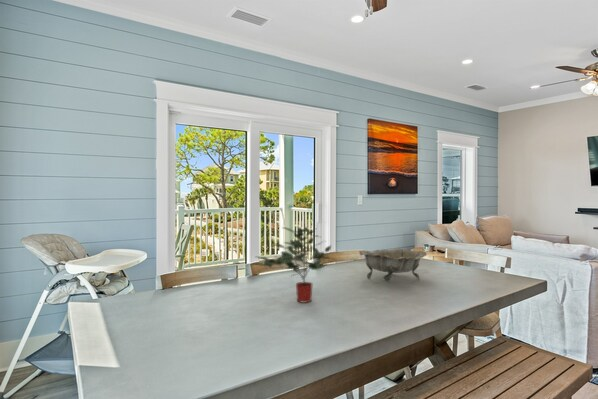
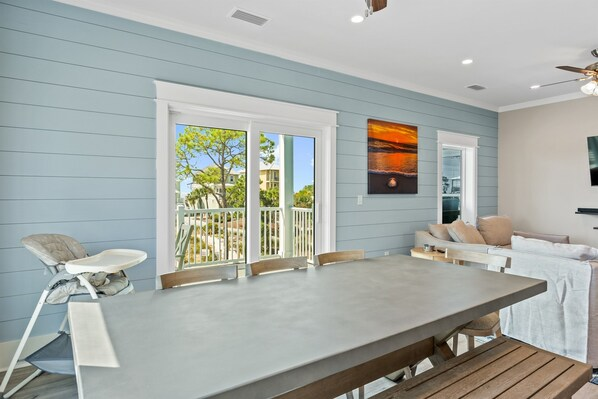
- potted plant [249,226,337,304]
- decorative bowl [358,247,428,283]
